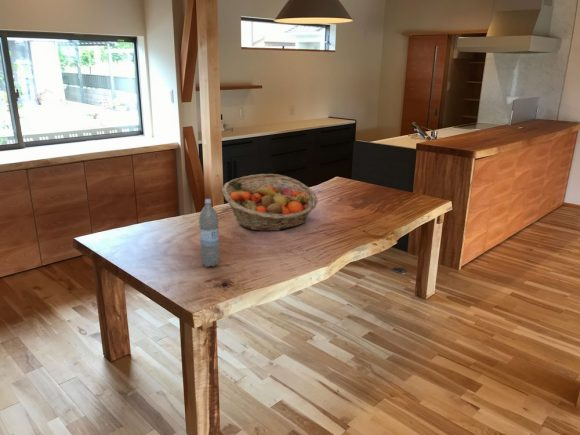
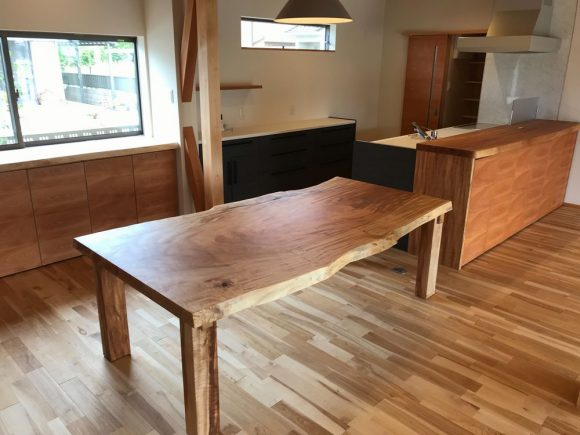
- water bottle [198,198,220,268]
- fruit basket [221,173,319,232]
